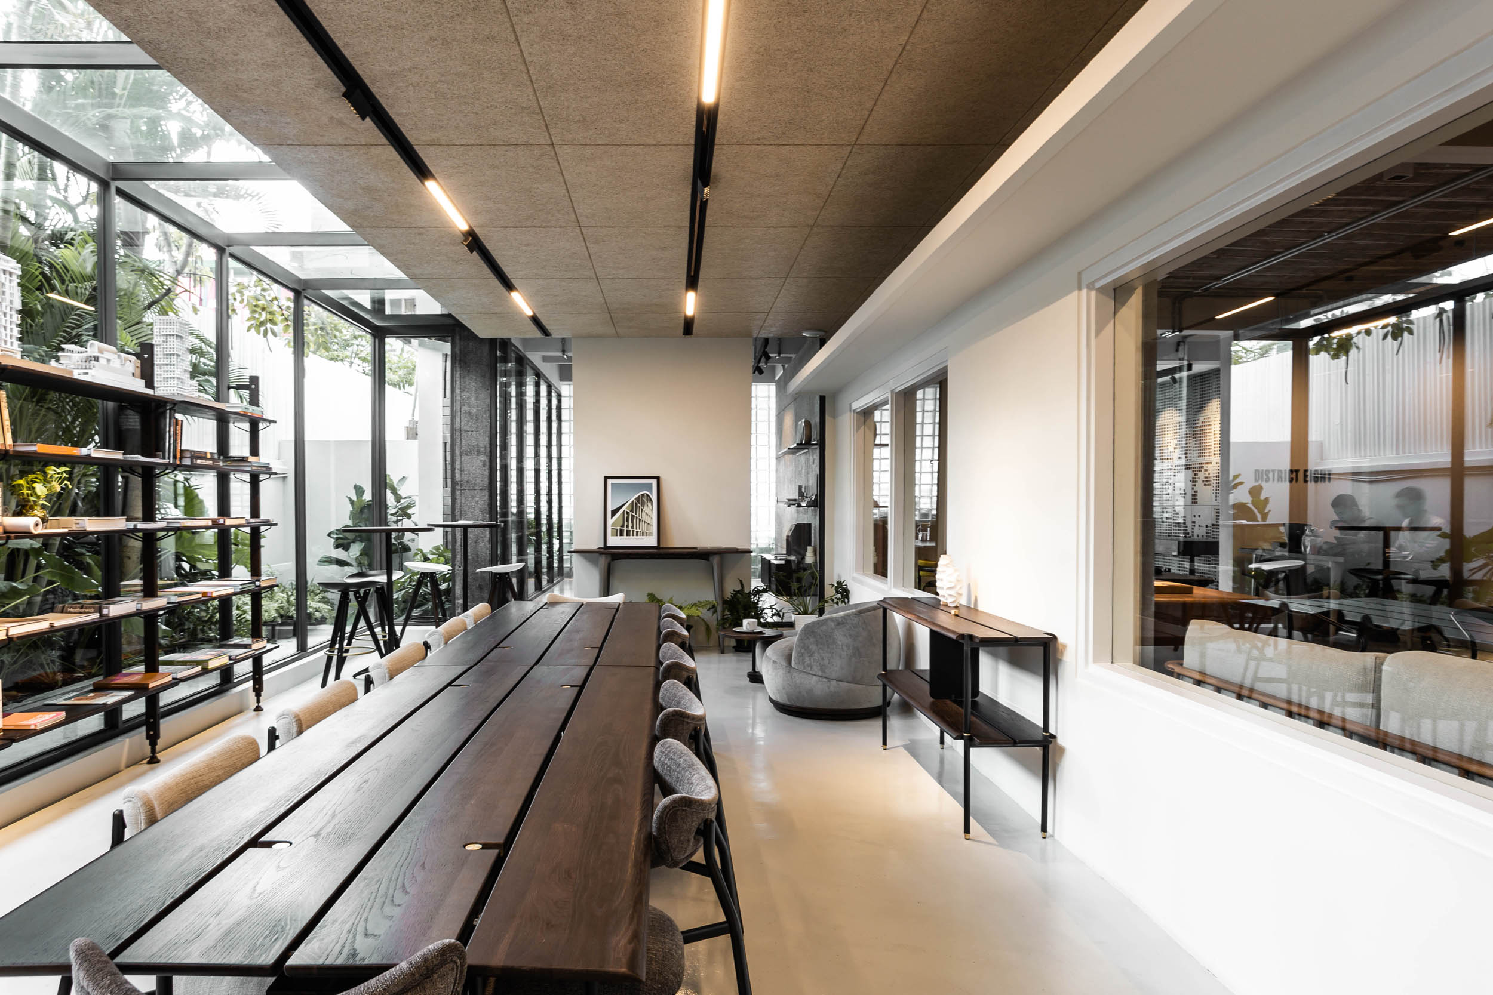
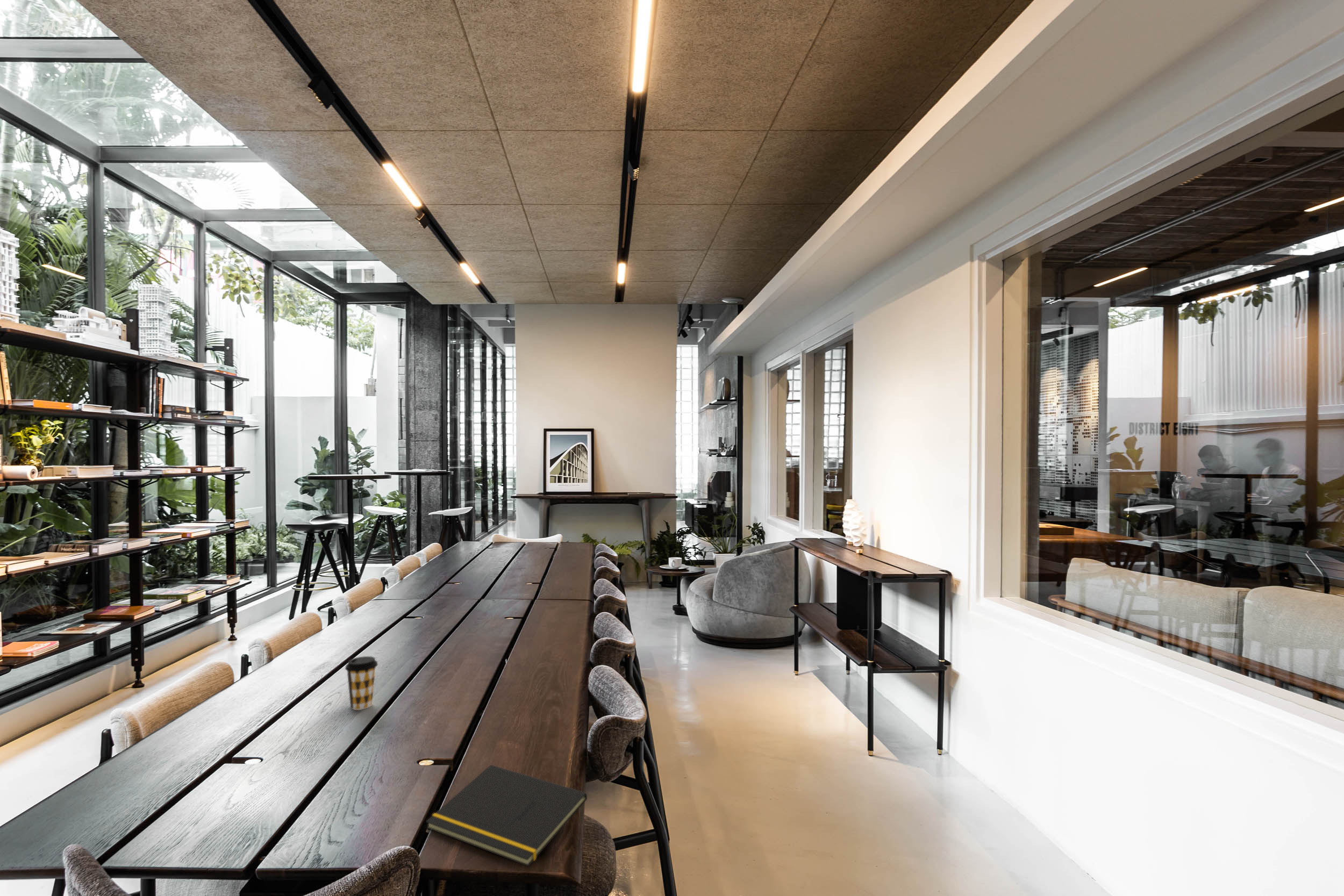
+ coffee cup [345,656,378,711]
+ notepad [425,764,588,867]
